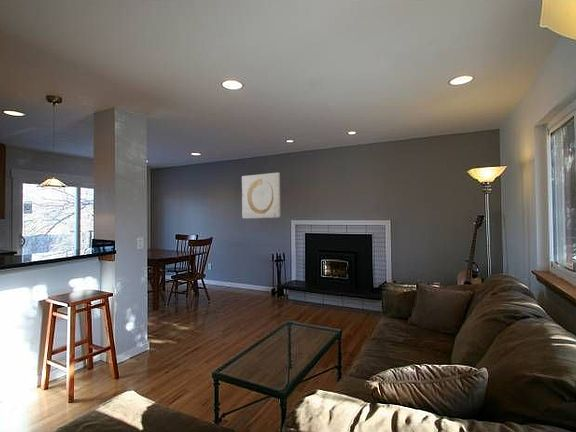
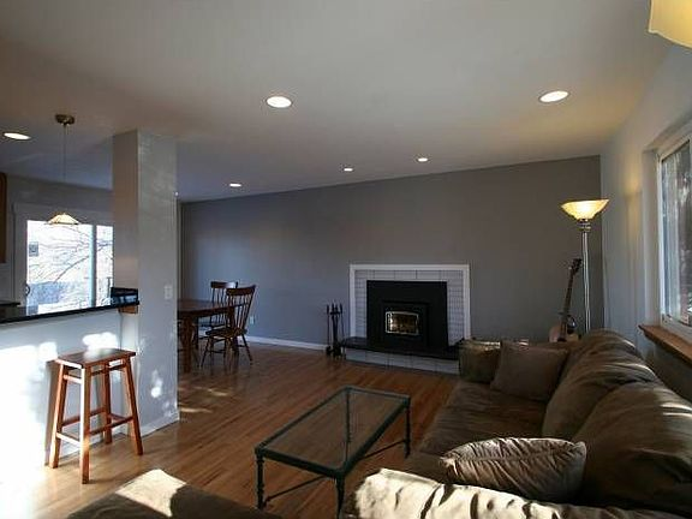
- wall art [241,171,281,220]
